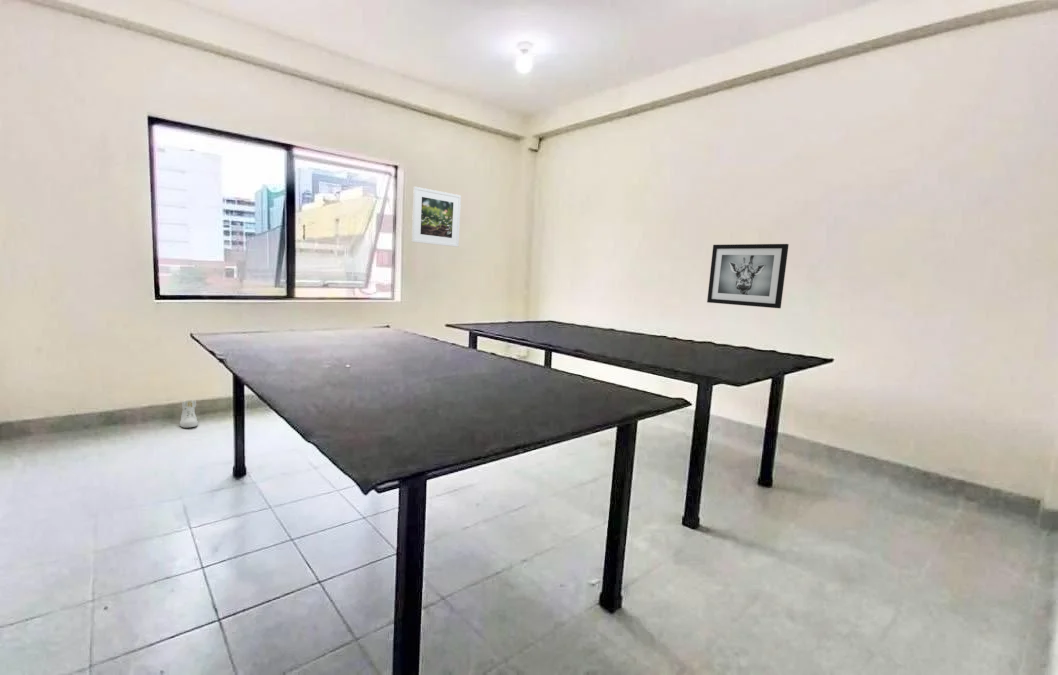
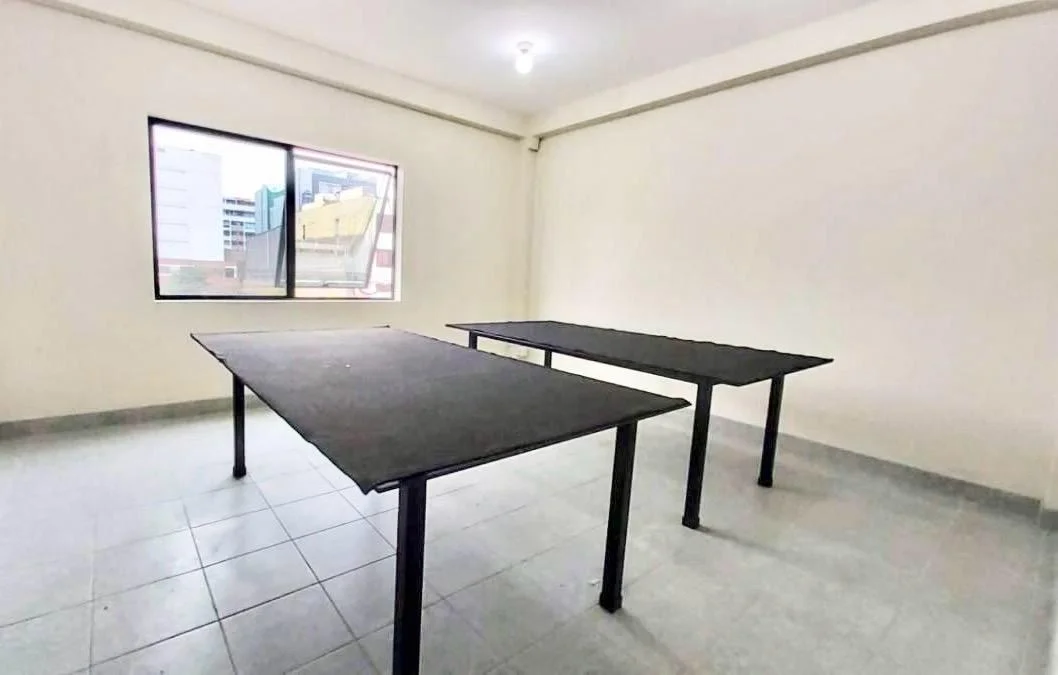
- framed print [411,186,462,248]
- sneaker [179,399,199,428]
- wall art [706,243,790,309]
